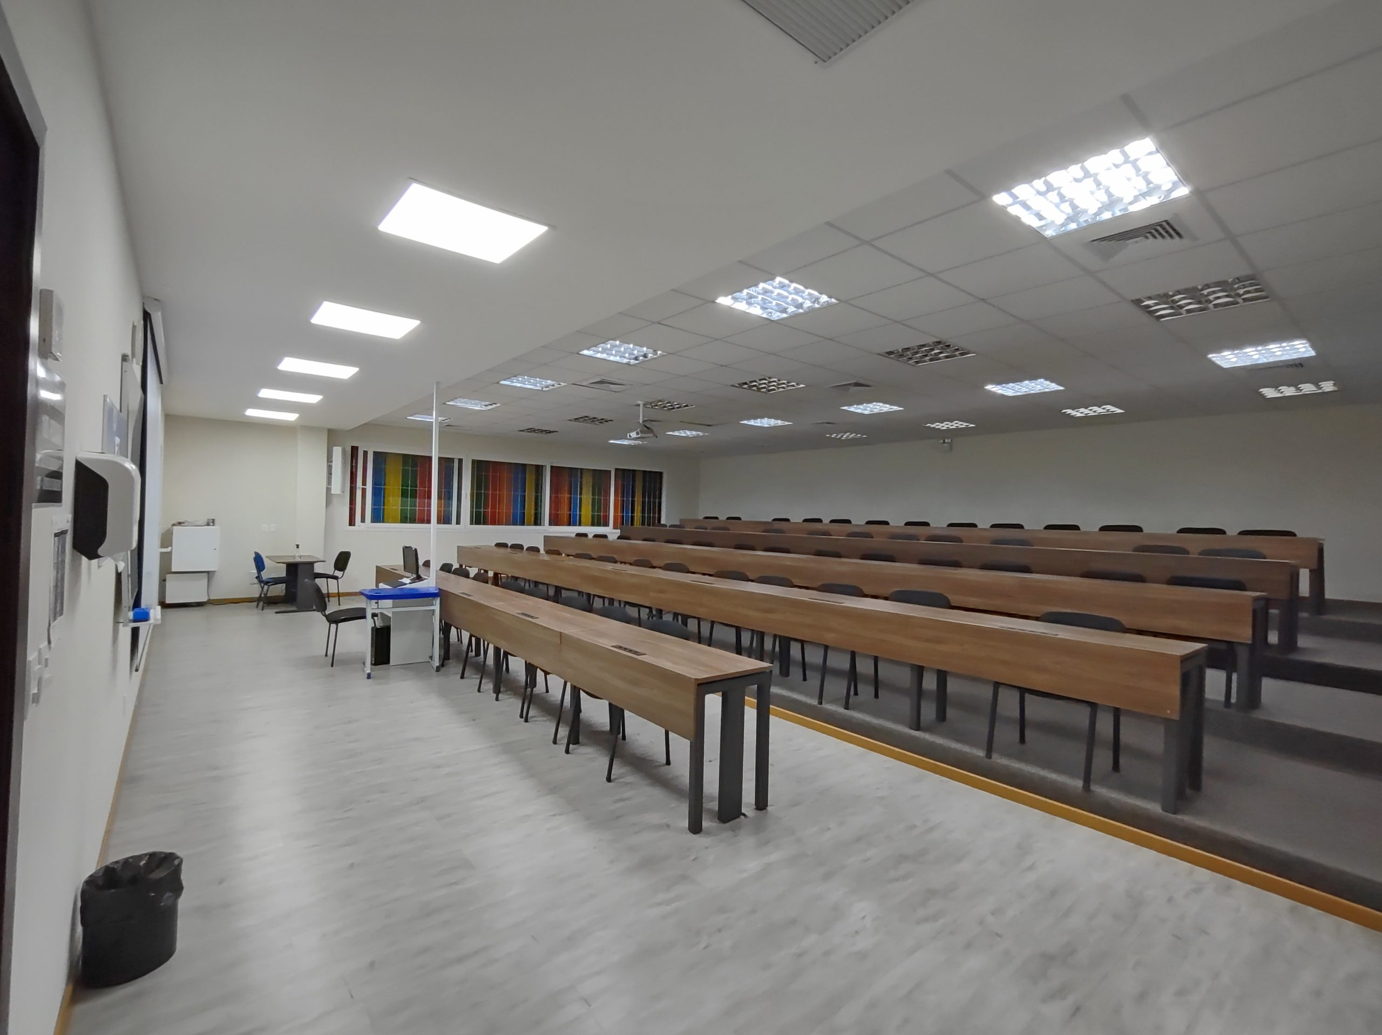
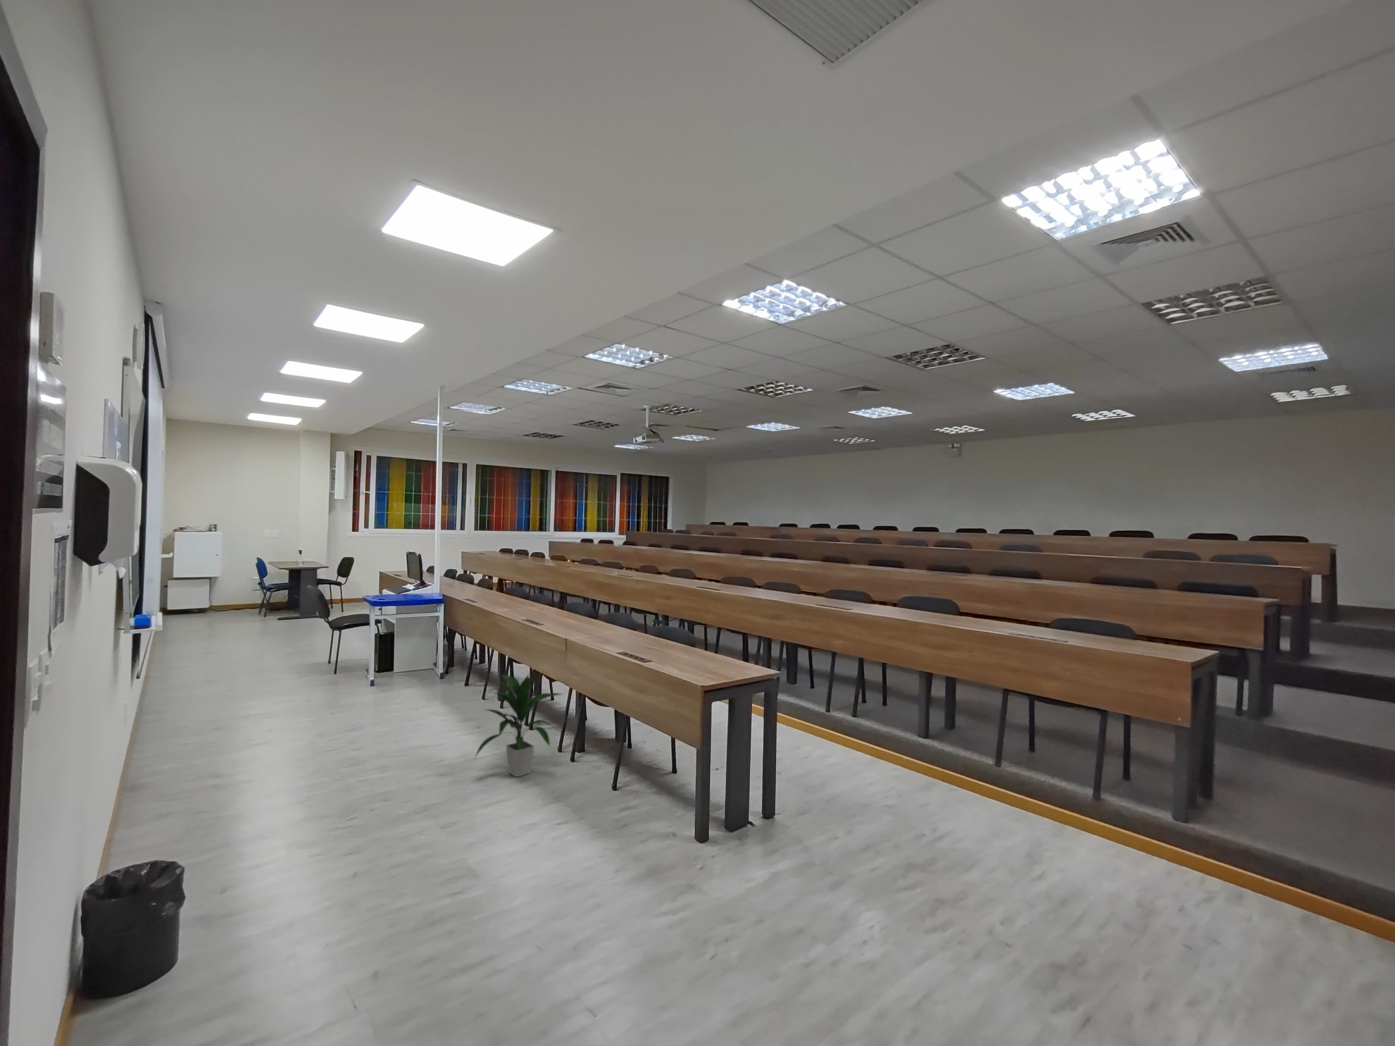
+ indoor plant [473,671,563,778]
